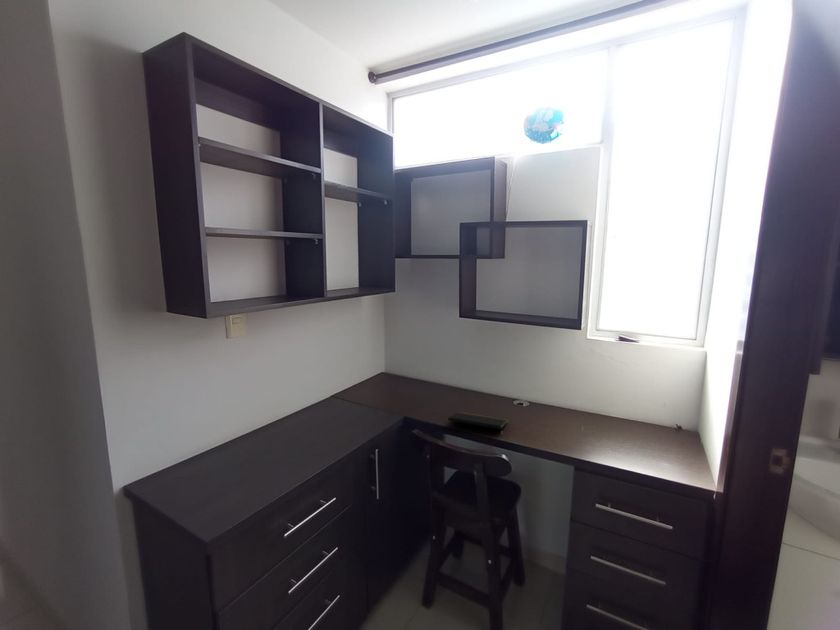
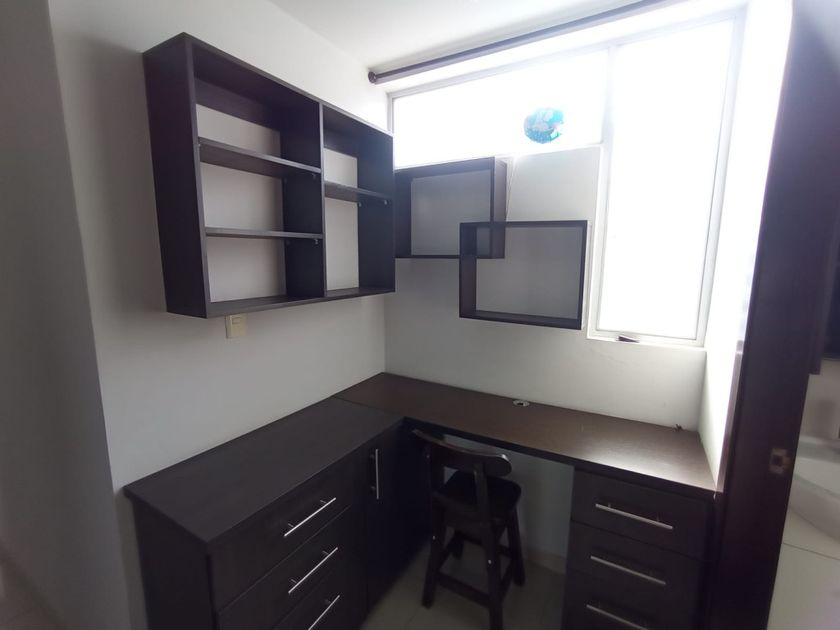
- notepad [448,411,509,438]
